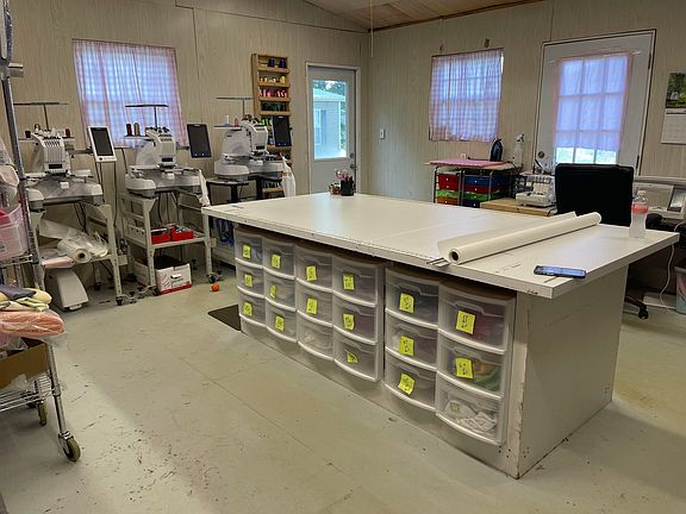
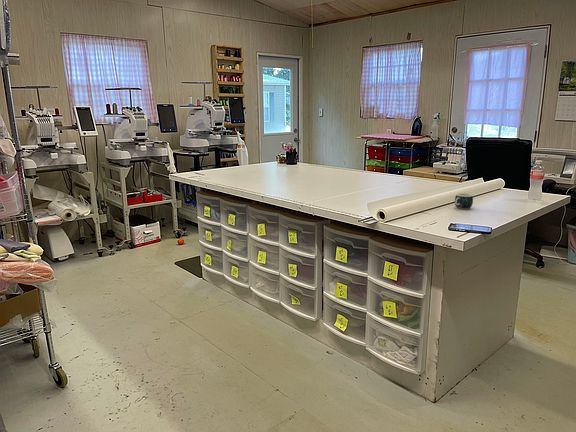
+ mug [454,192,474,210]
